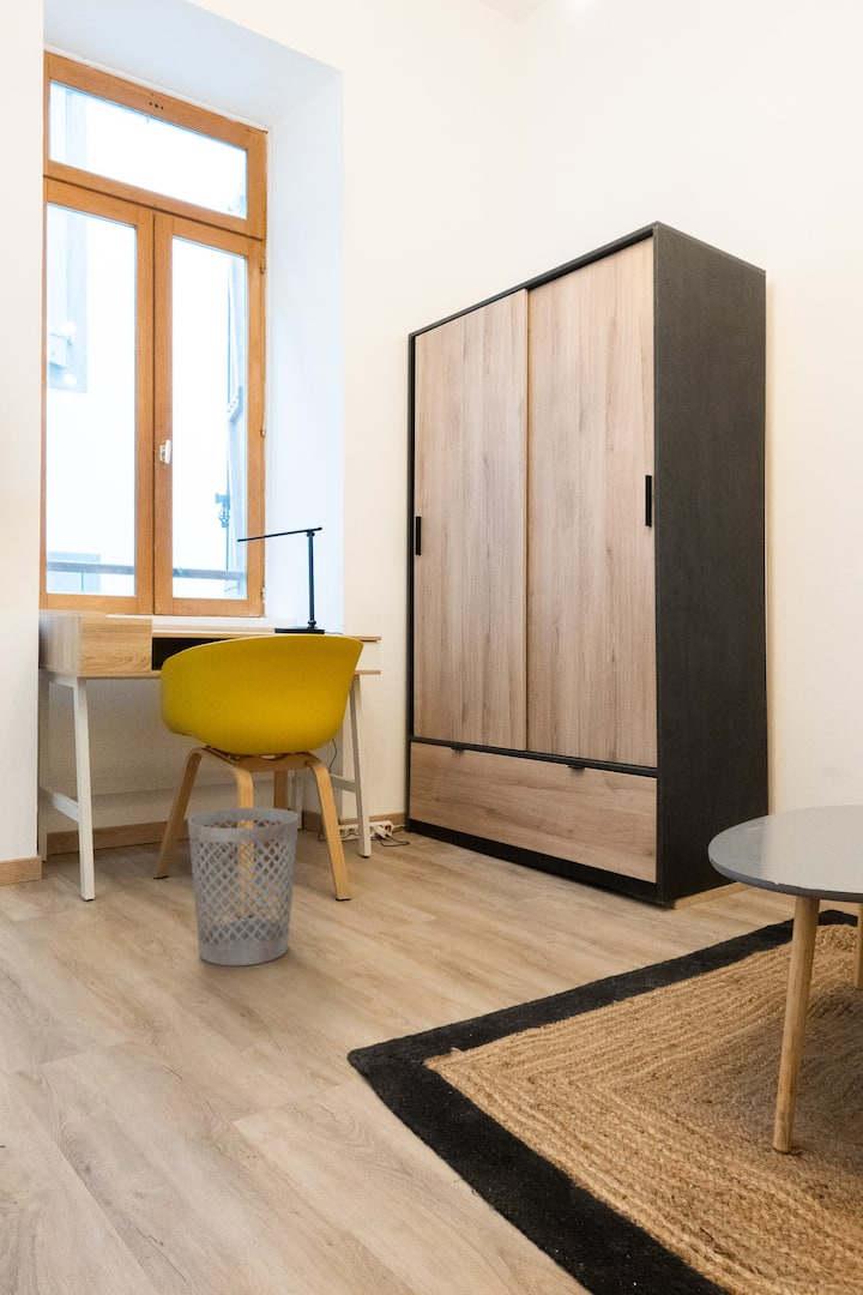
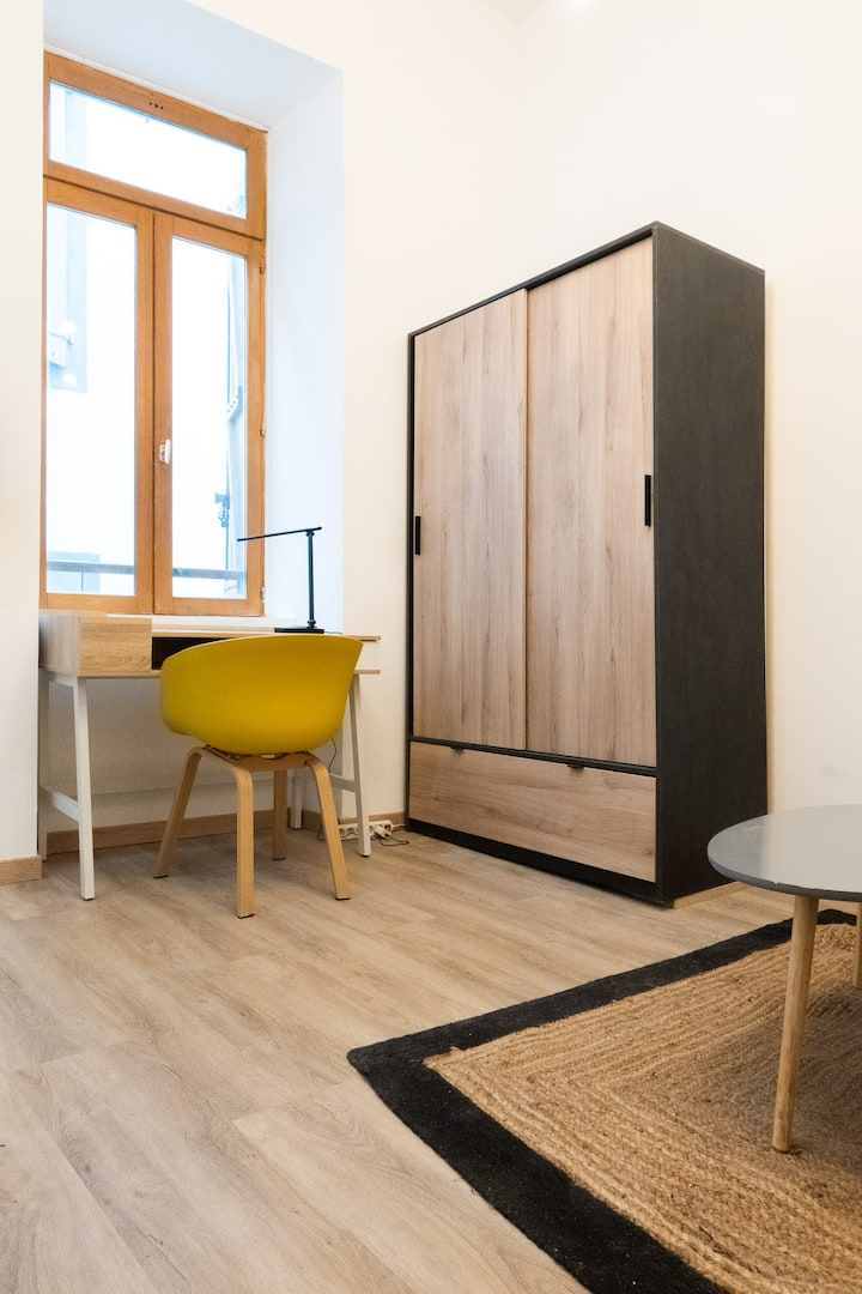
- wastebasket [187,807,300,966]
